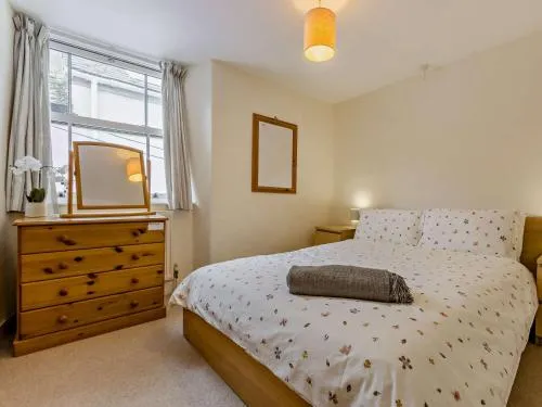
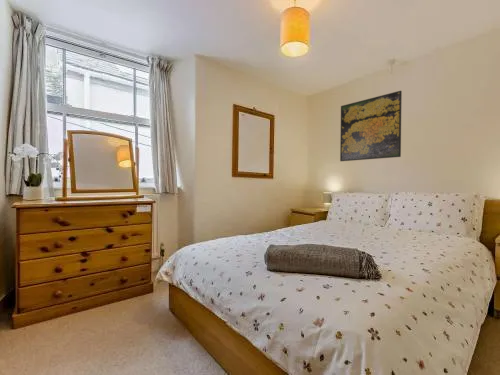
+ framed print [339,90,403,162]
